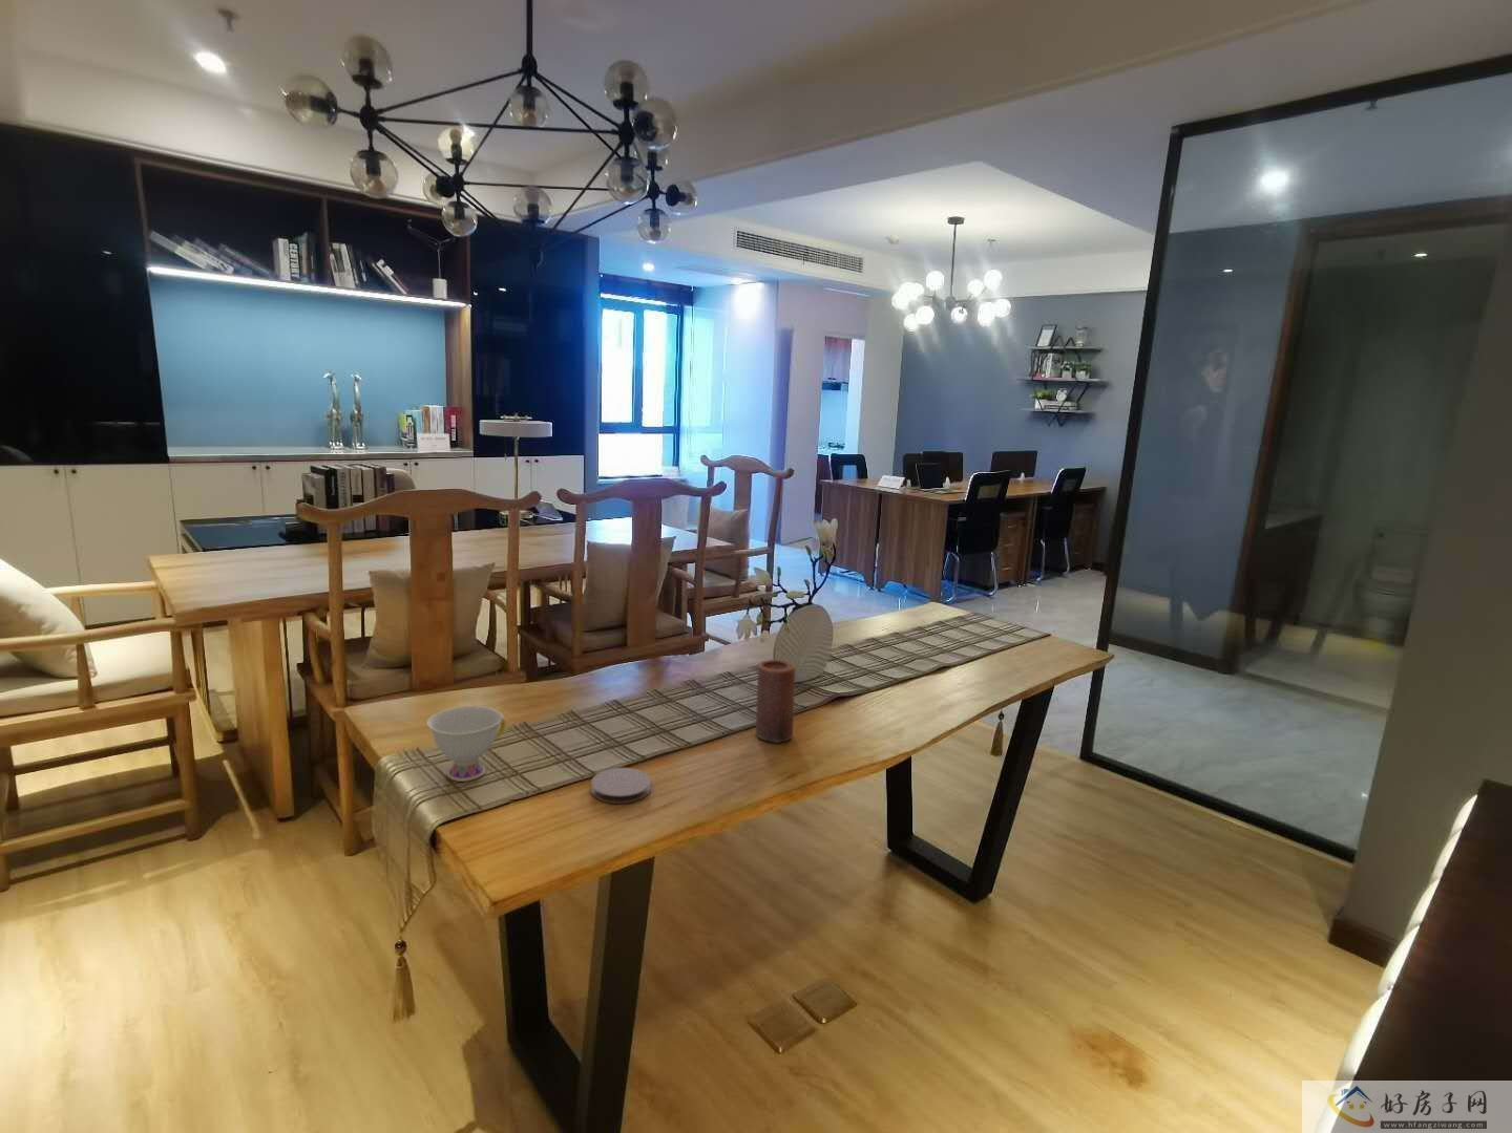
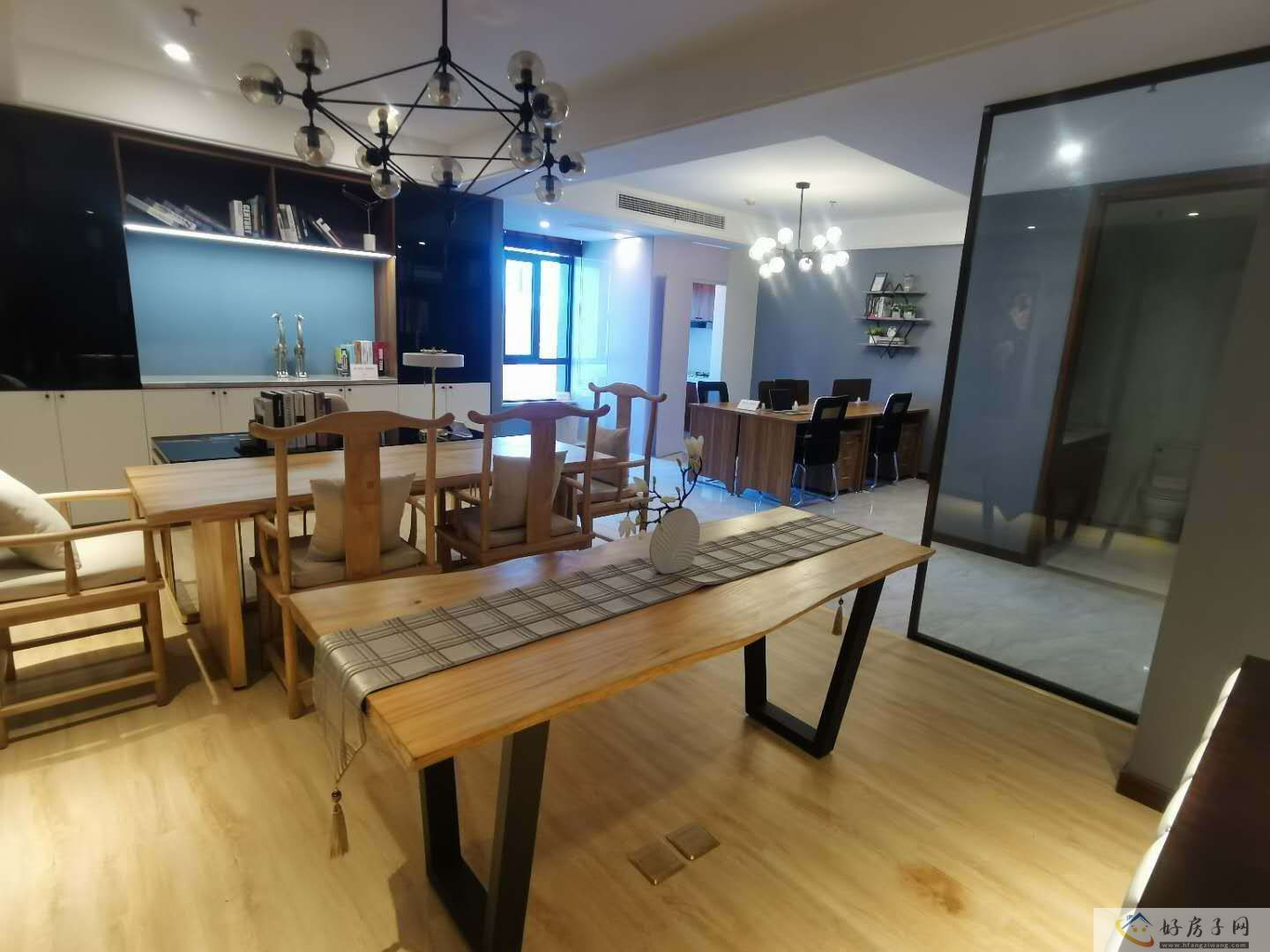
- coaster [591,766,652,805]
- candle [755,658,796,744]
- teacup [425,705,506,783]
